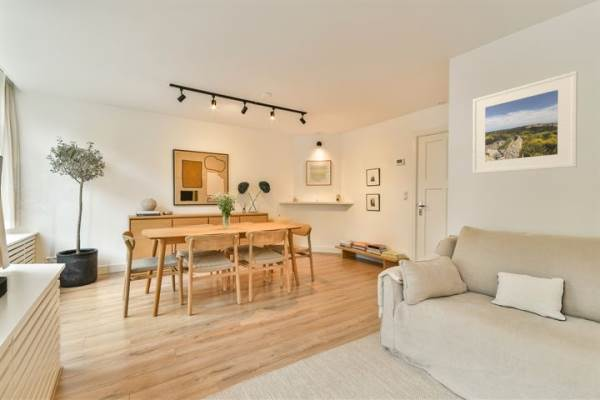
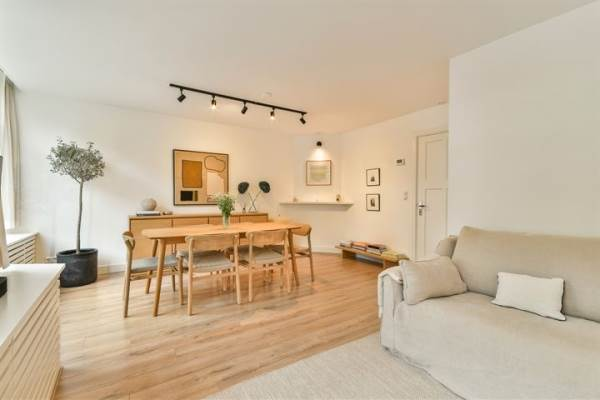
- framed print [472,70,579,175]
